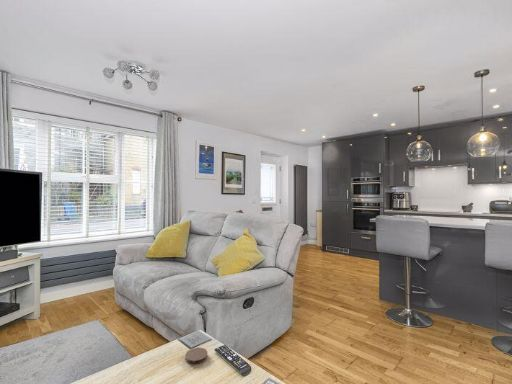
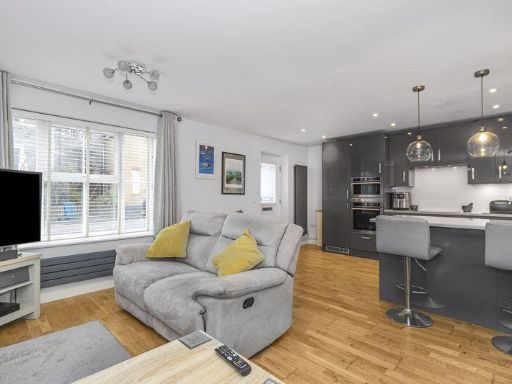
- coaster [184,347,208,365]
